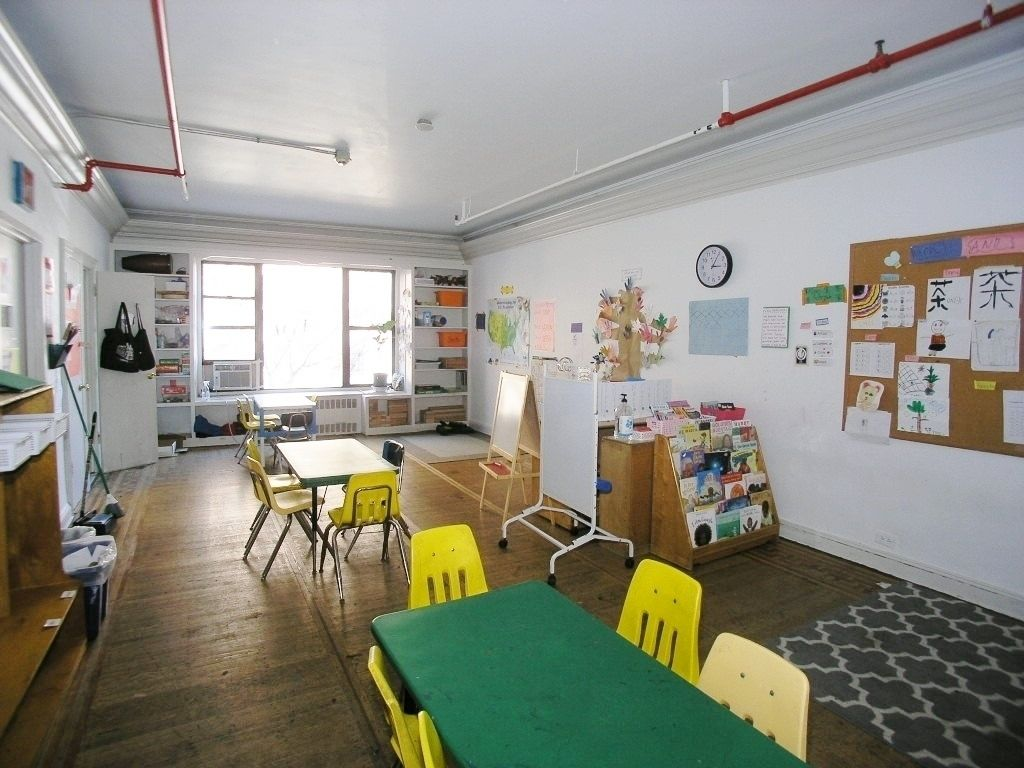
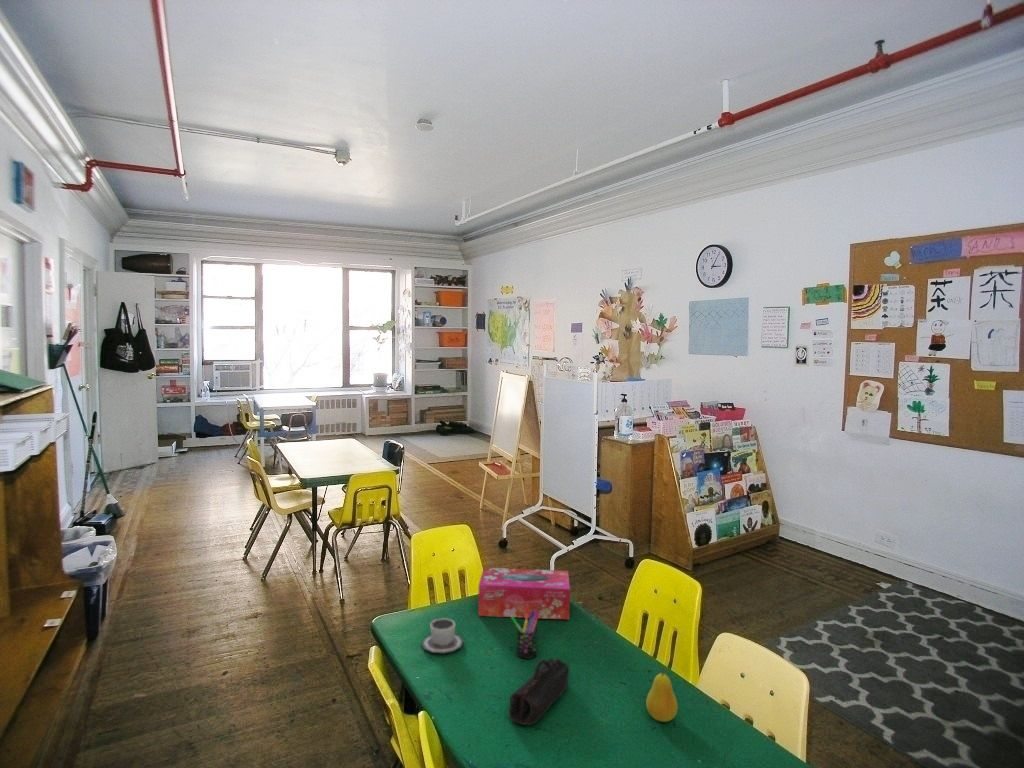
+ cup [420,617,464,654]
+ pen holder [510,606,540,660]
+ pencil case [508,657,570,726]
+ tissue box [477,567,571,620]
+ fruit [645,667,679,723]
